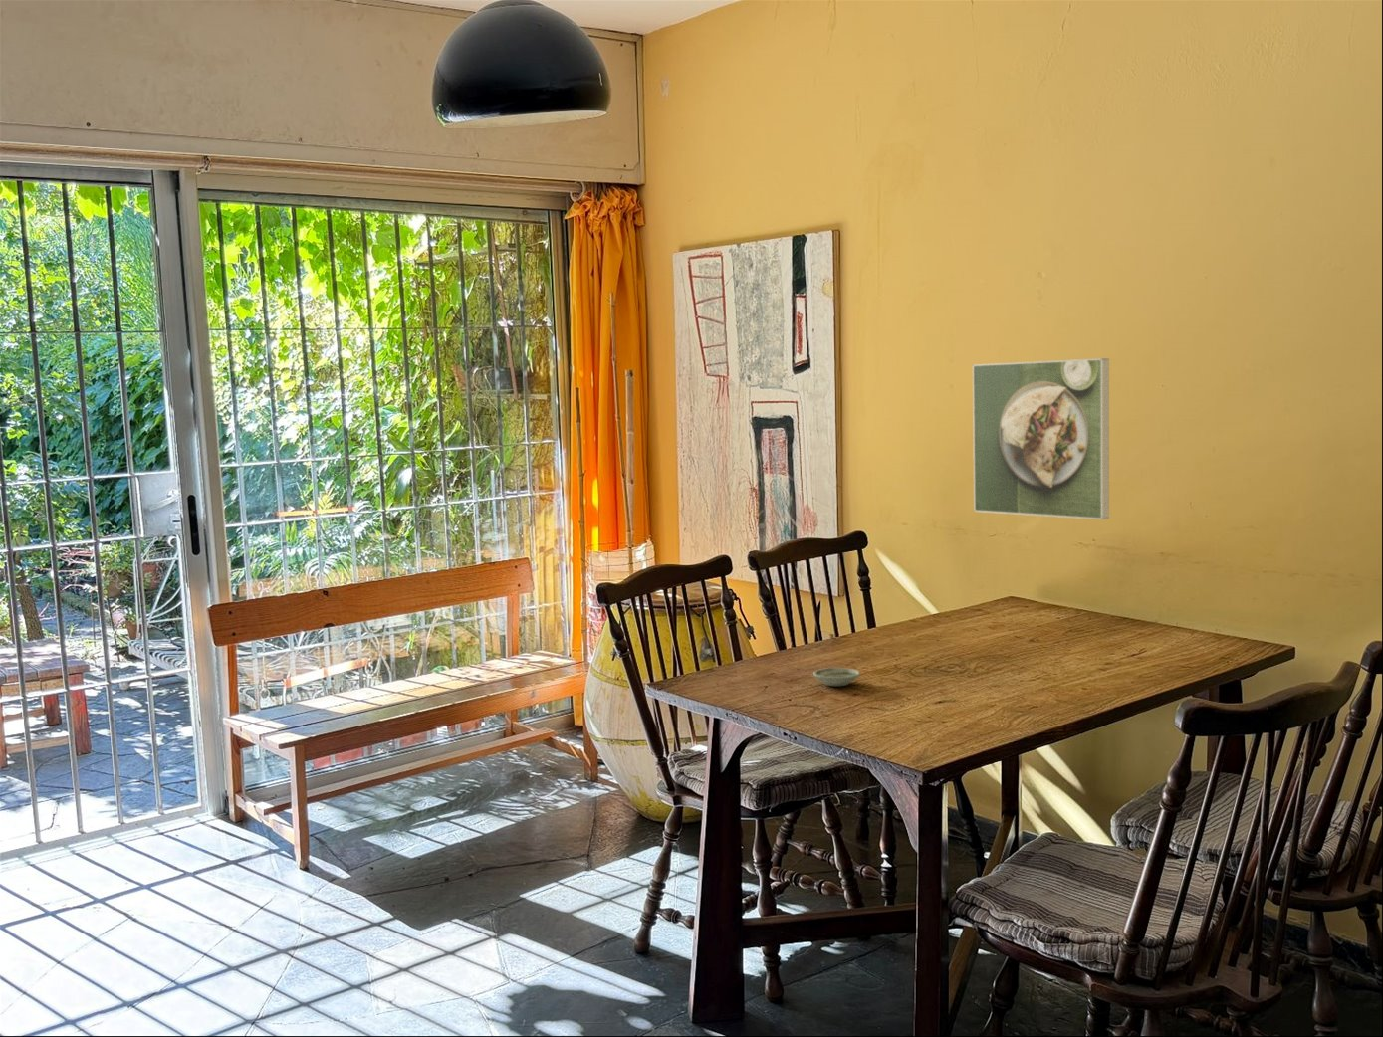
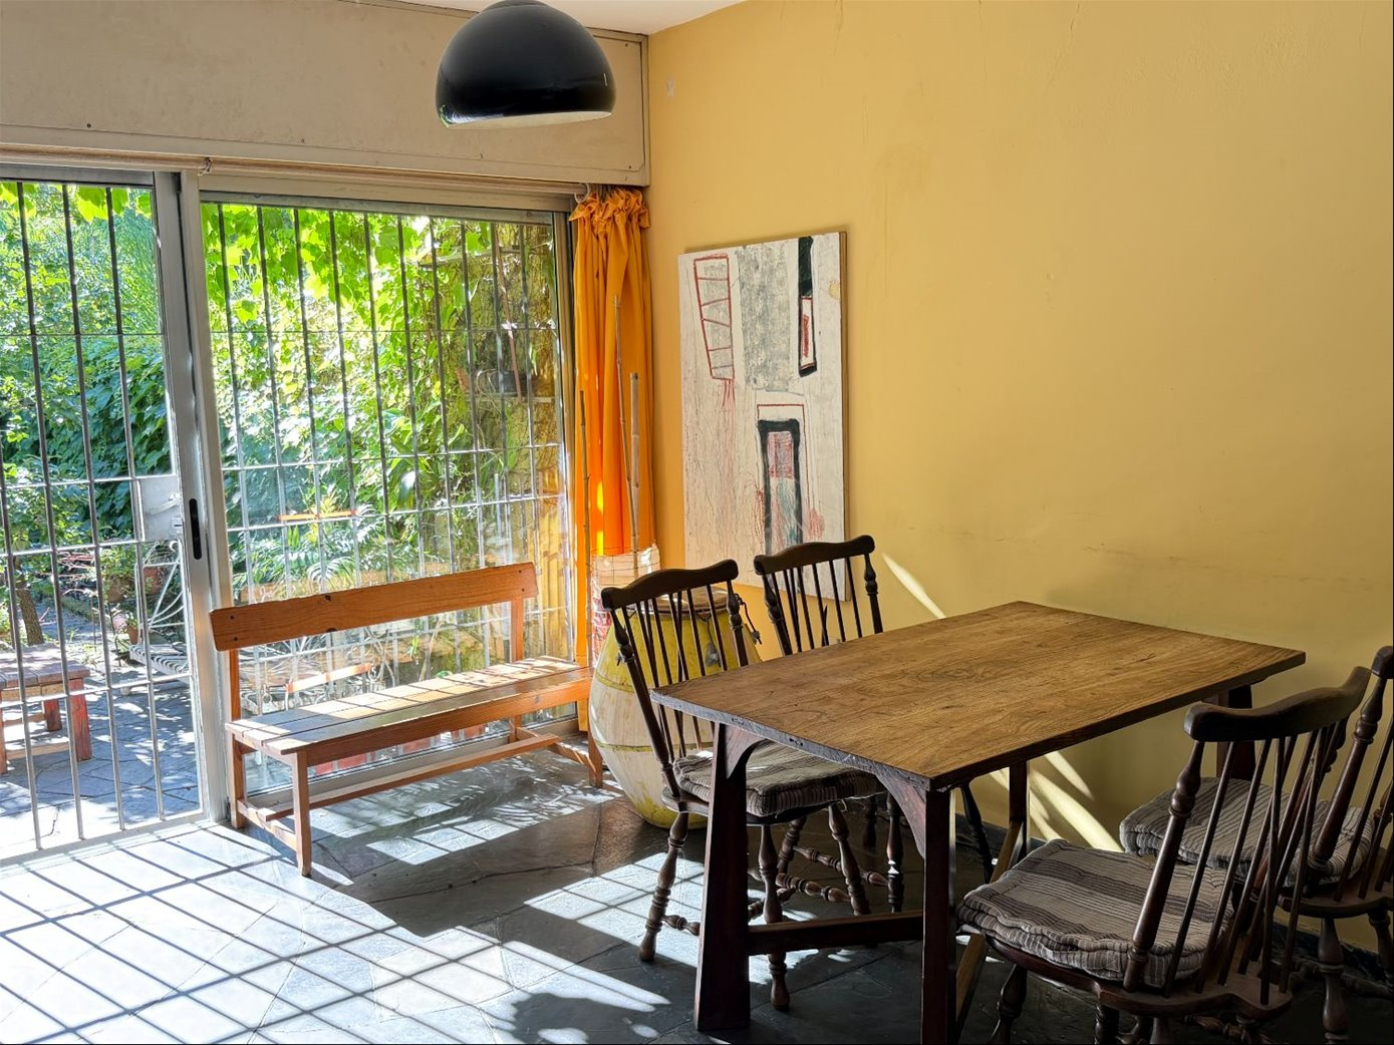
- saucer [813,667,861,686]
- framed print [972,357,1111,521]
